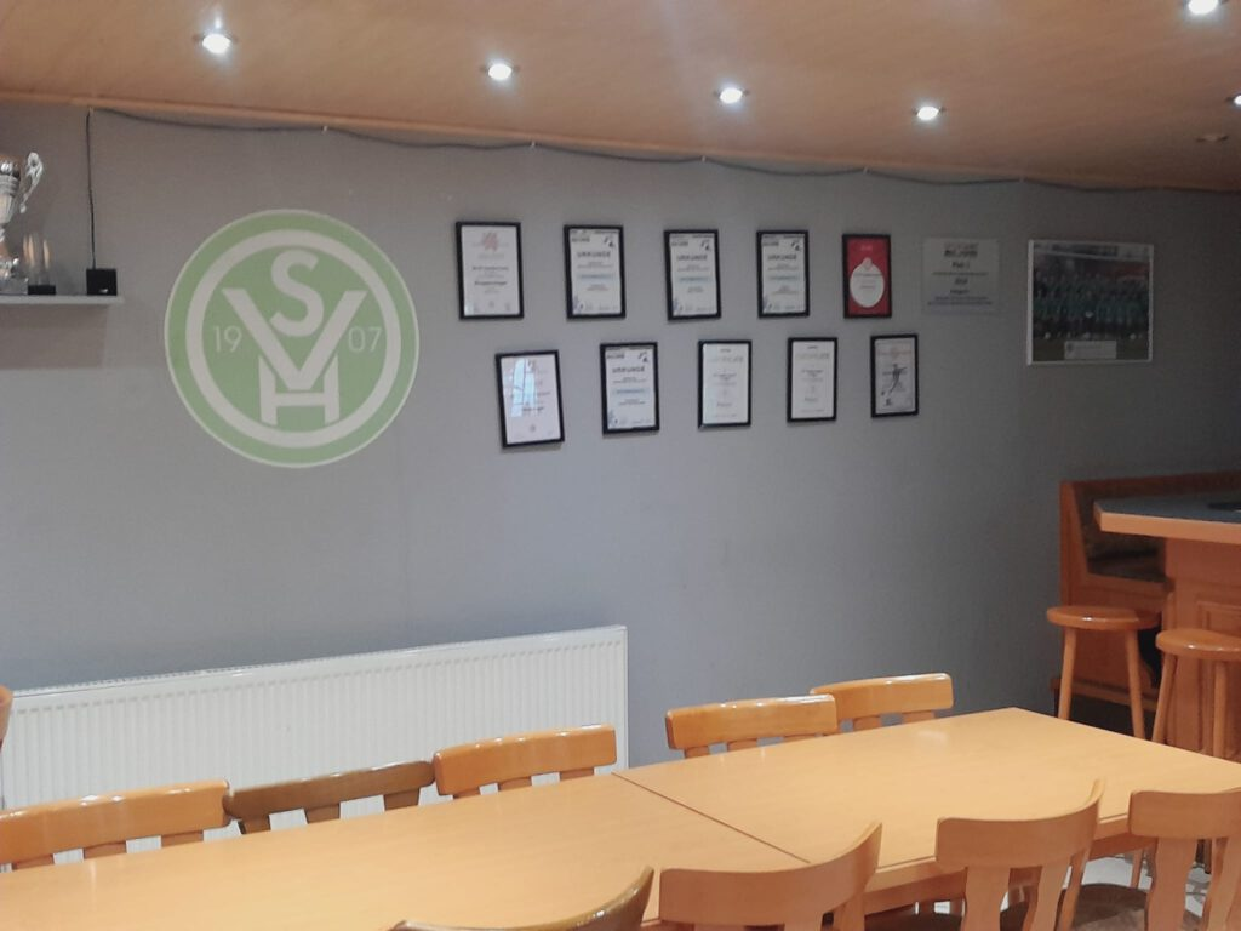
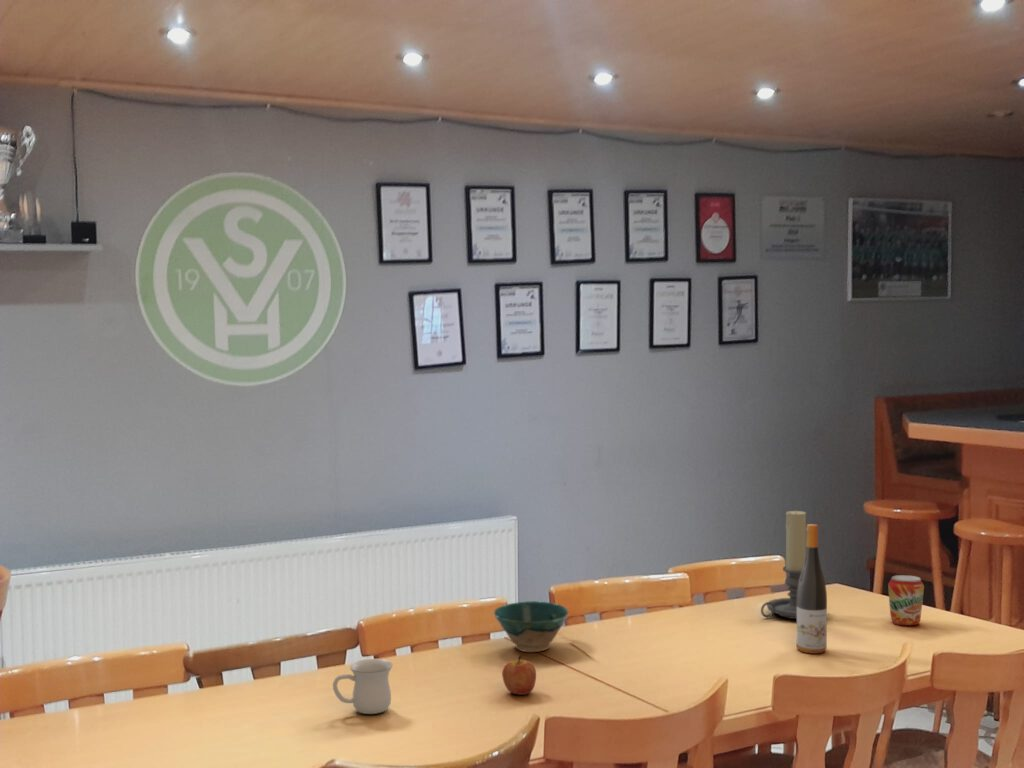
+ beverage can [887,574,925,627]
+ apple [501,655,537,696]
+ wine bottle [796,523,828,655]
+ candle holder [760,509,807,620]
+ mug [332,658,394,715]
+ bowl [493,600,569,653]
